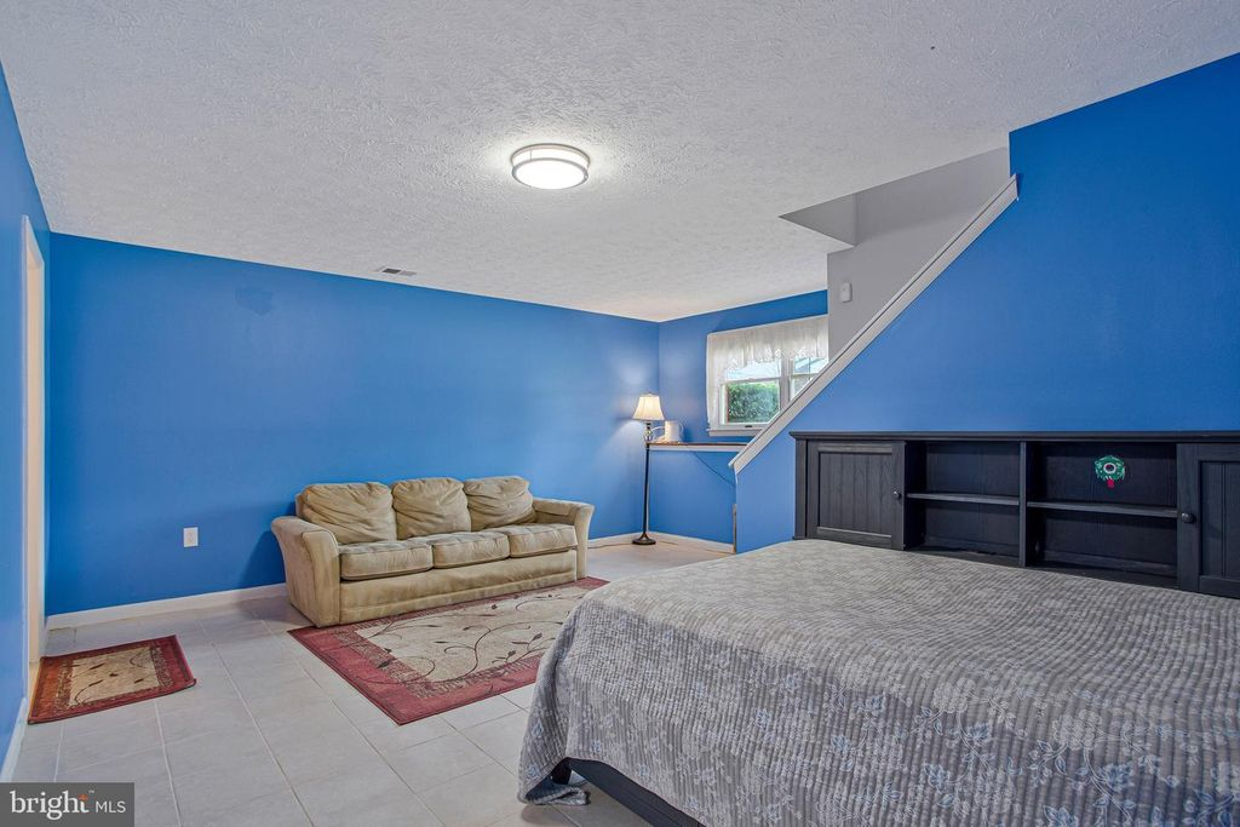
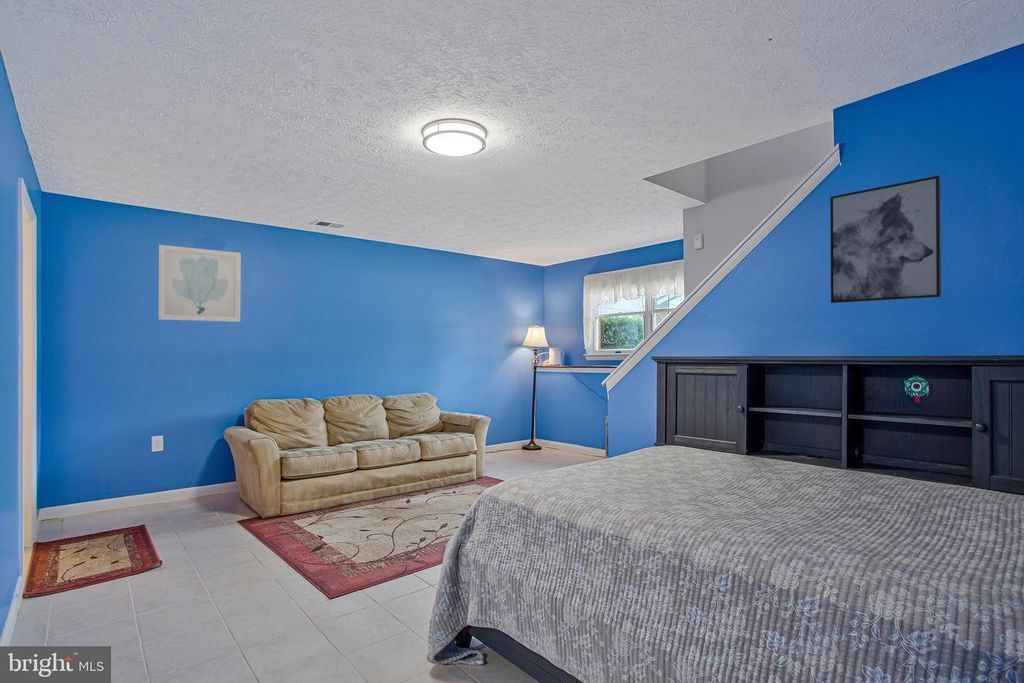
+ wall art [829,175,942,304]
+ wall art [157,244,242,323]
